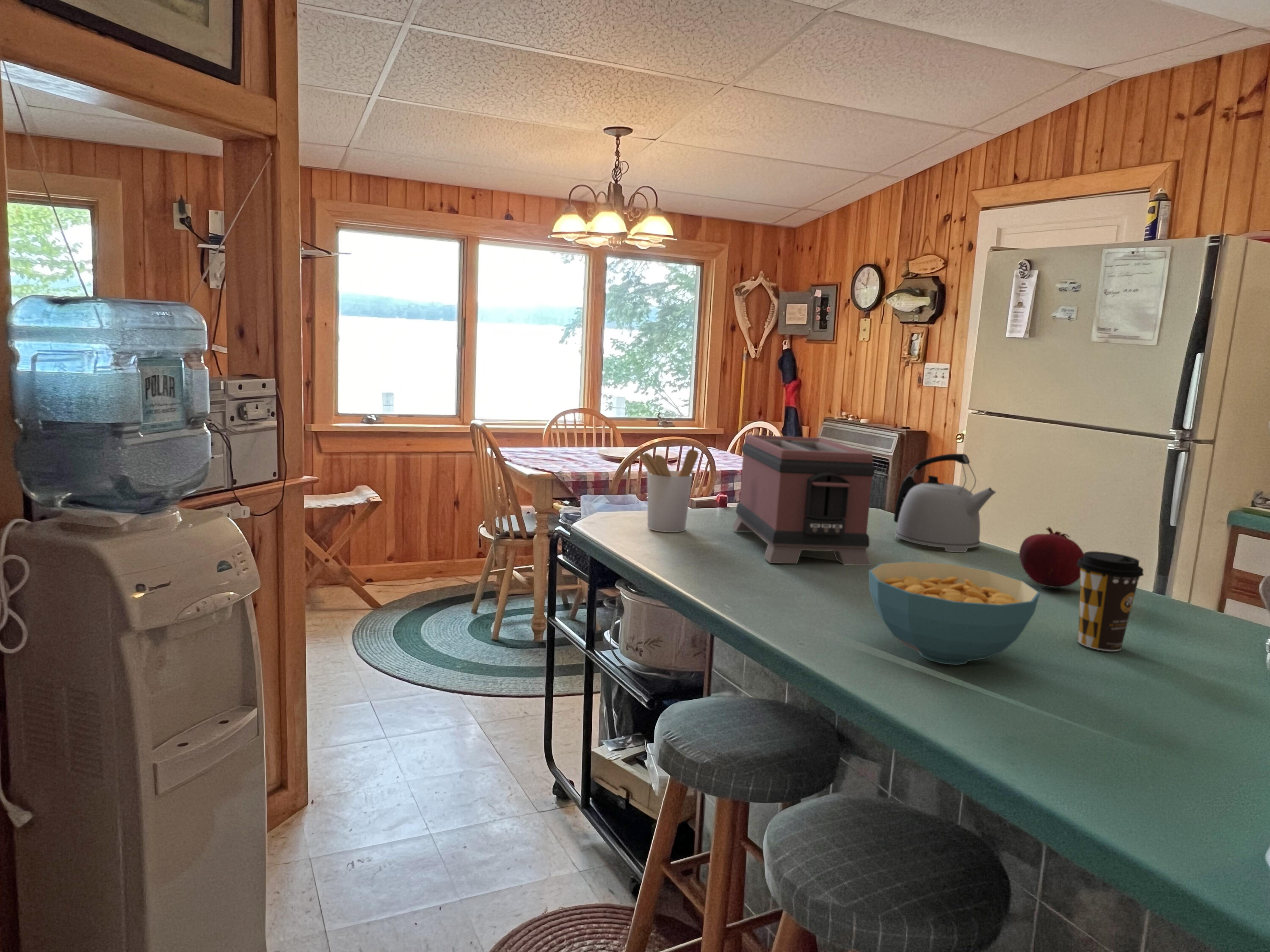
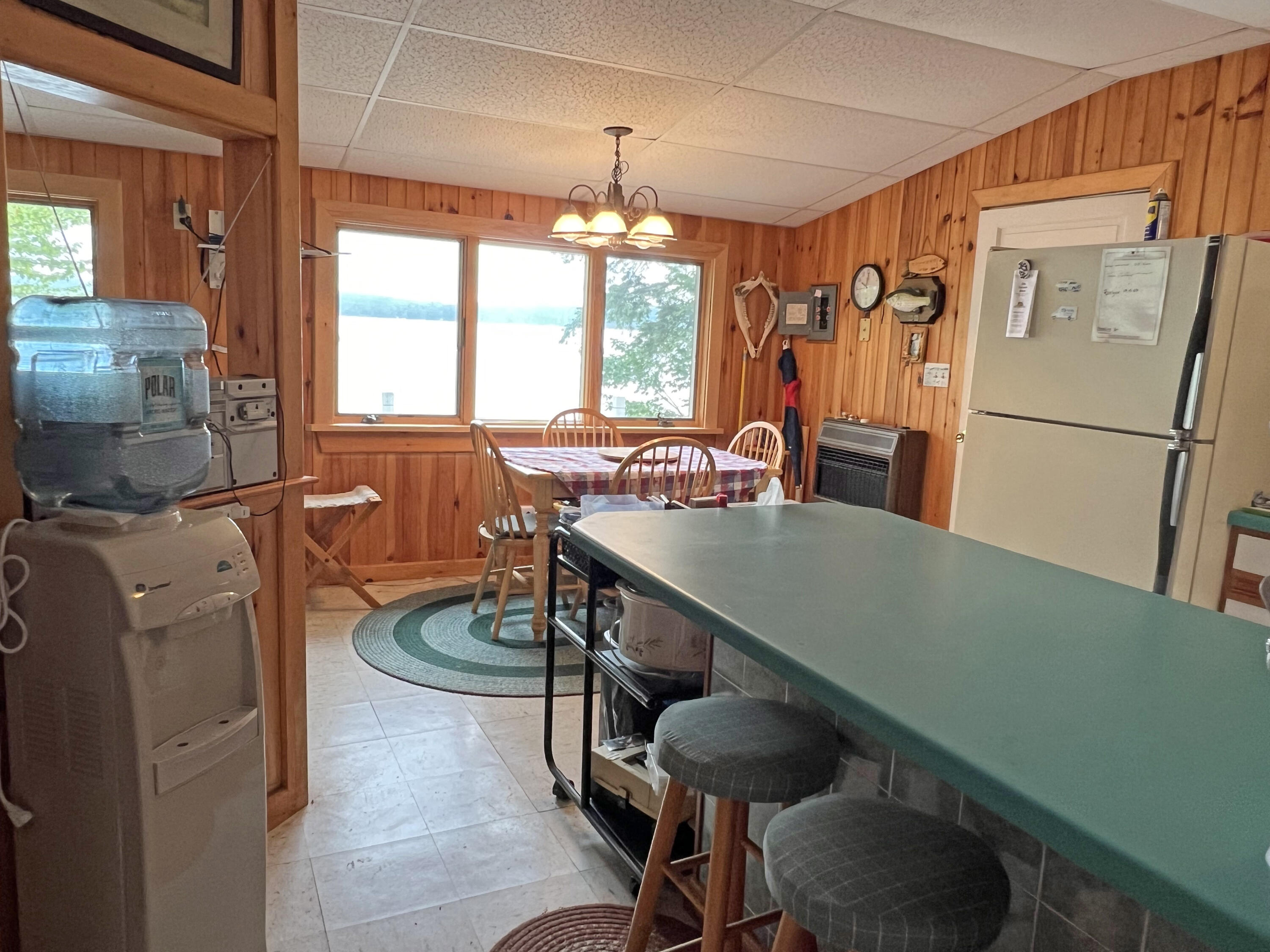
- kettle [893,453,997,553]
- cereal bowl [868,561,1041,666]
- coffee cup [1077,551,1144,652]
- fruit [1019,526,1084,588]
- utensil holder [638,448,699,533]
- toaster [732,434,875,566]
